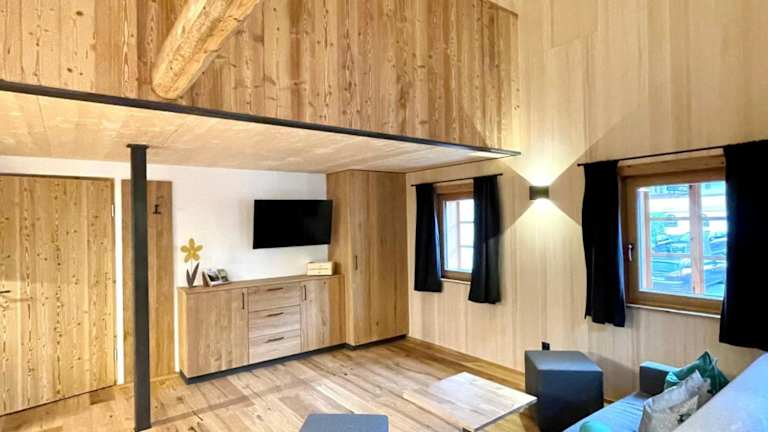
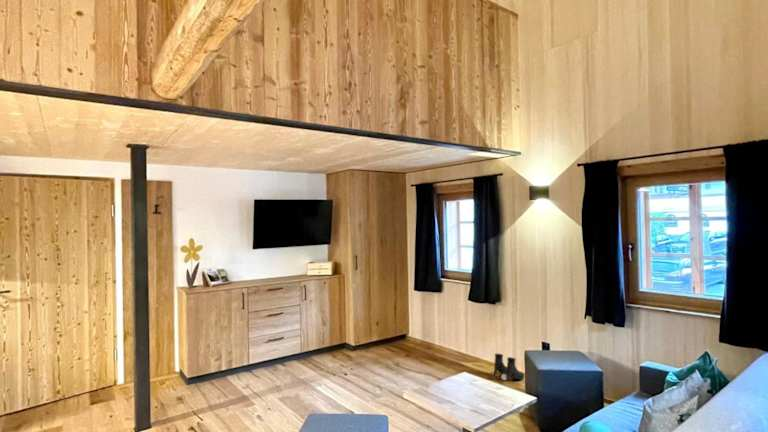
+ boots [493,353,525,381]
